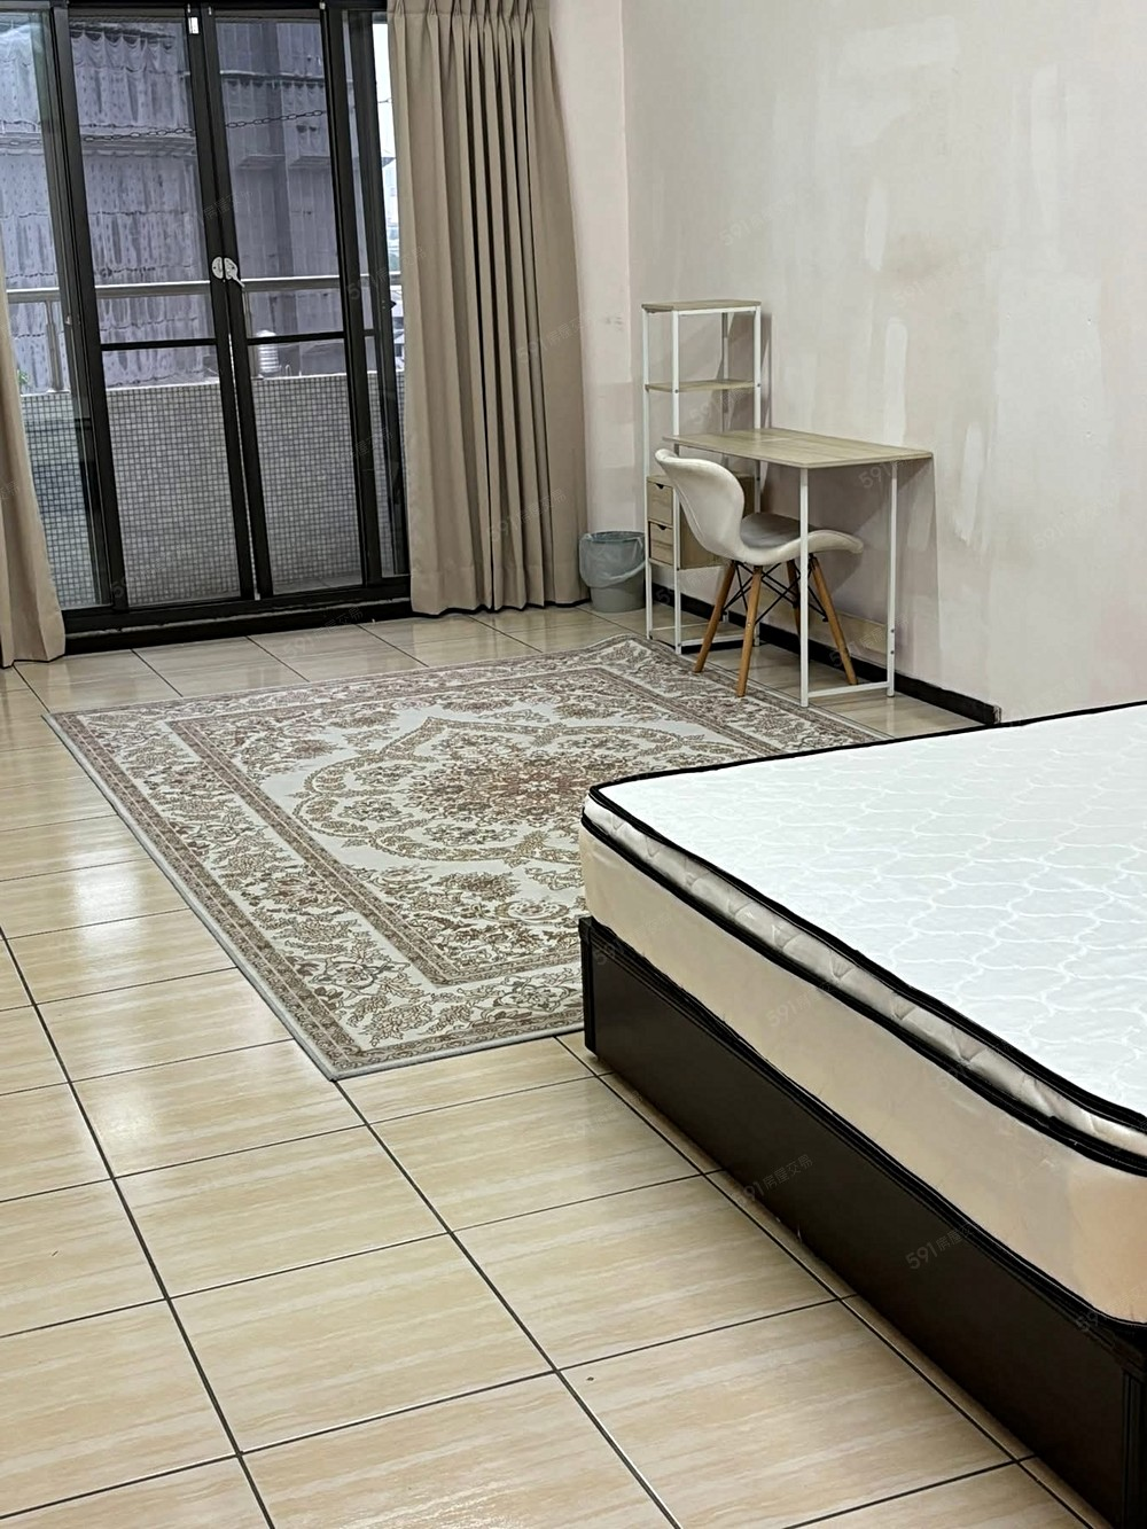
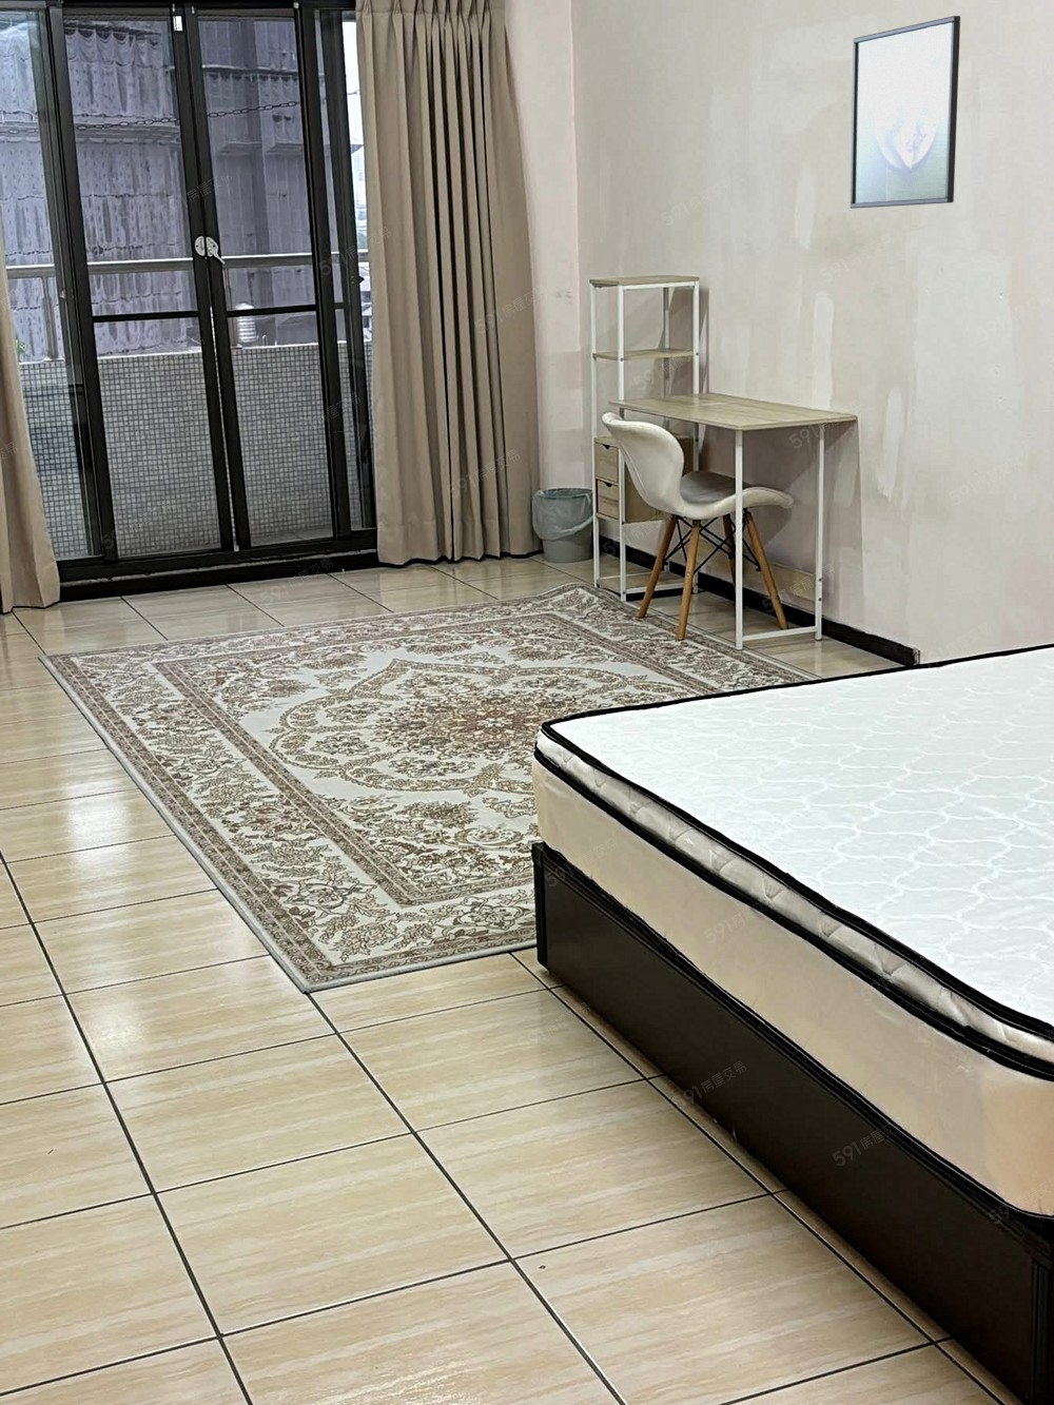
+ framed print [849,14,961,209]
